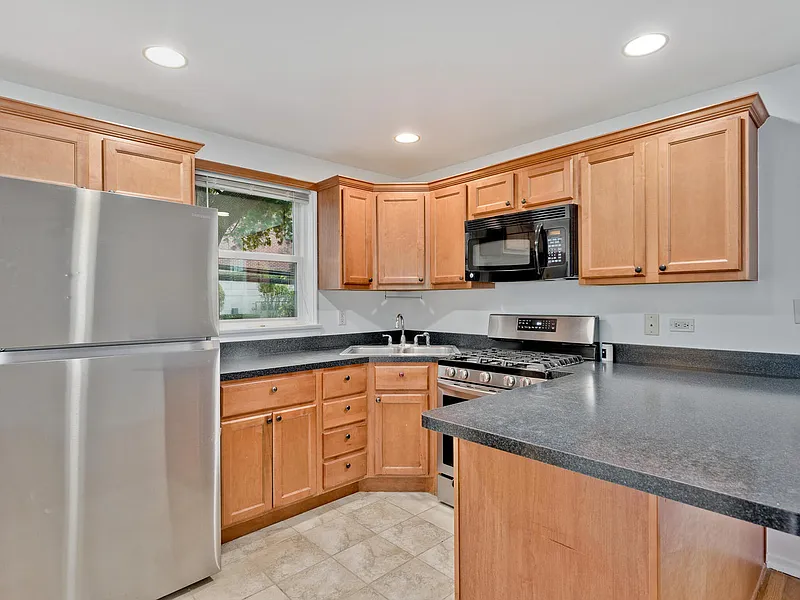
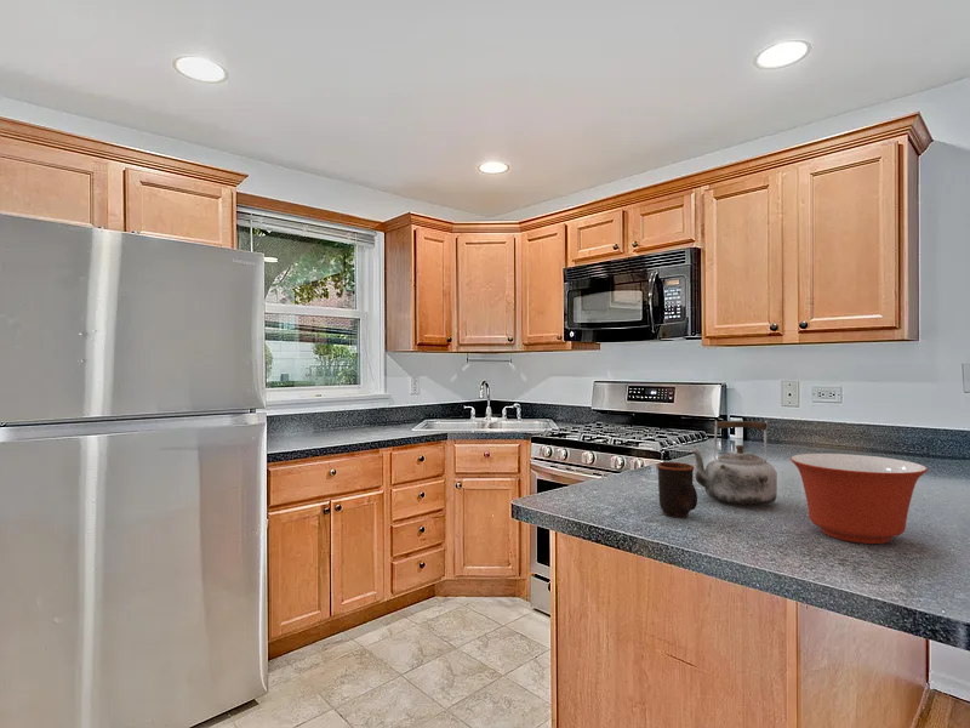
+ kettle [689,419,778,507]
+ mug [656,461,698,518]
+ mixing bowl [789,453,929,545]
